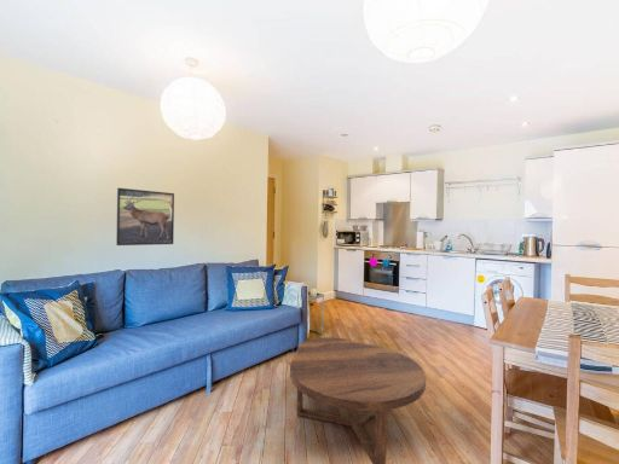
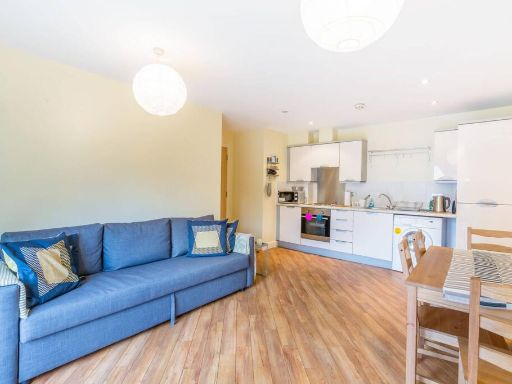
- coffee table [289,336,427,464]
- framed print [115,187,175,246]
